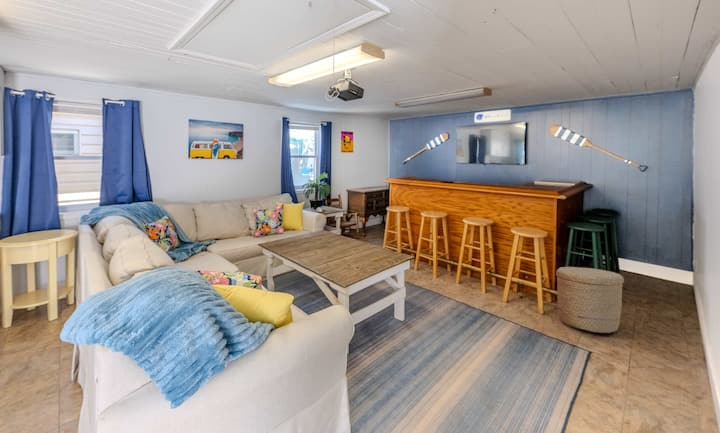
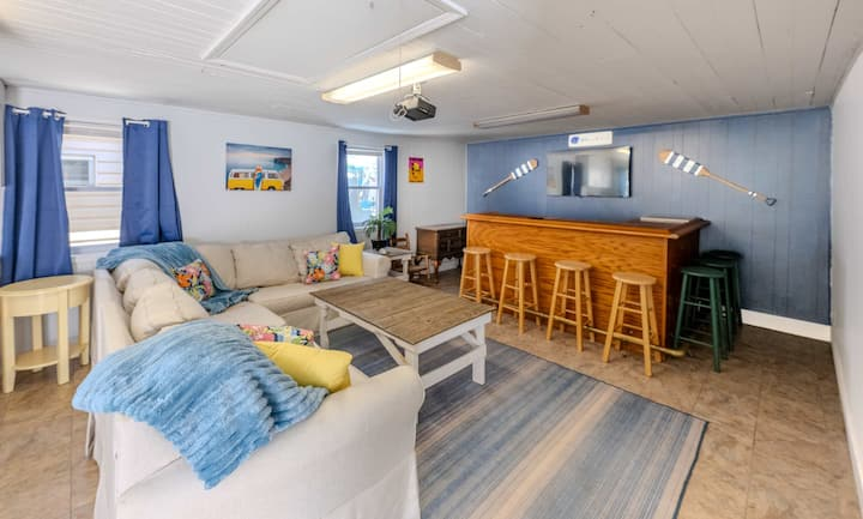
- woven basket [555,266,625,334]
